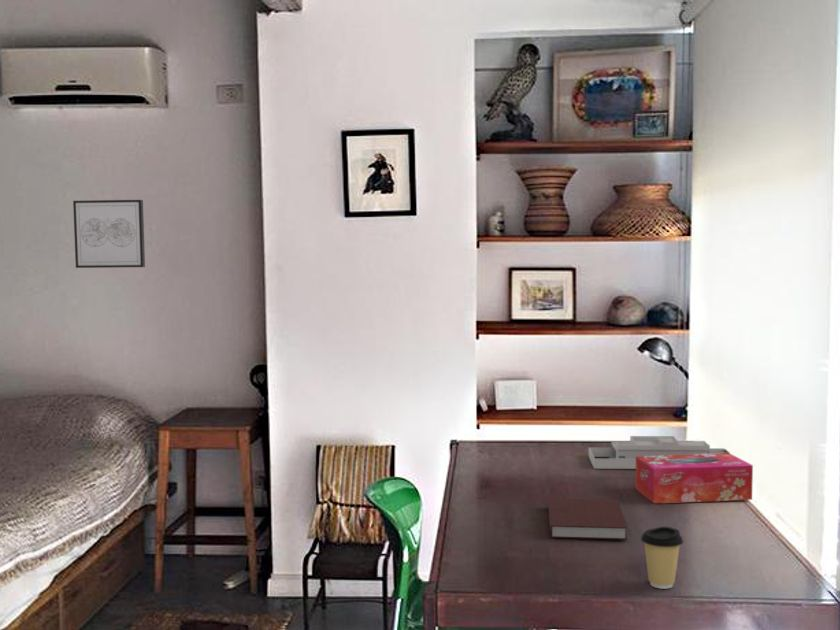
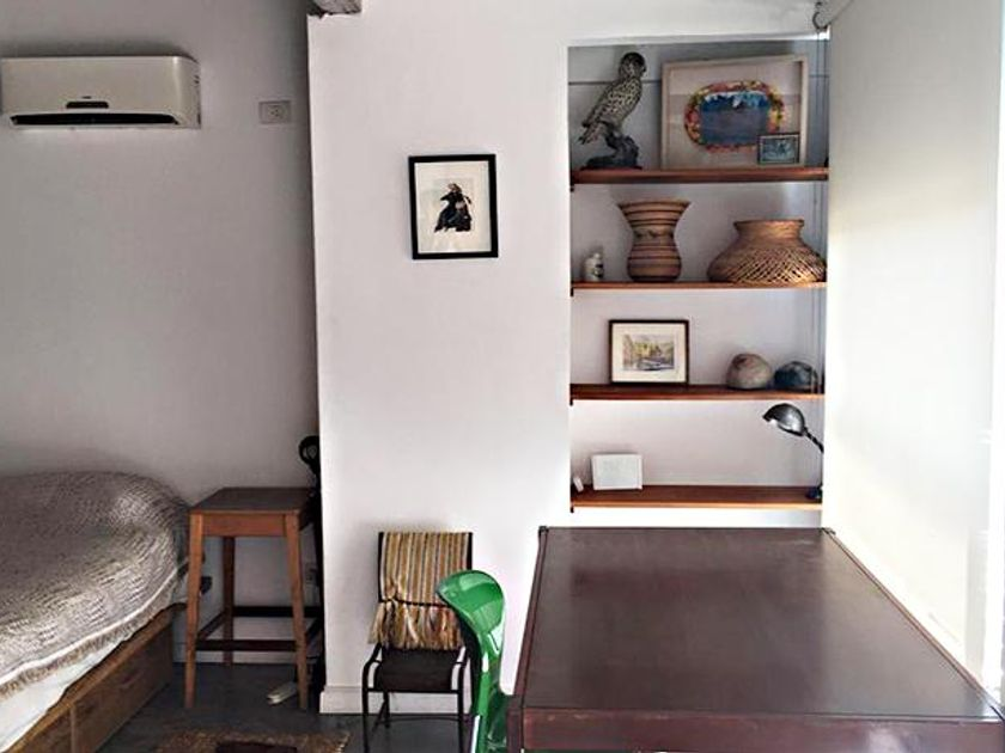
- desk organizer [588,435,731,470]
- coffee cup [640,526,684,590]
- tissue box [635,453,754,505]
- notebook [547,497,628,541]
- wall art [72,199,146,269]
